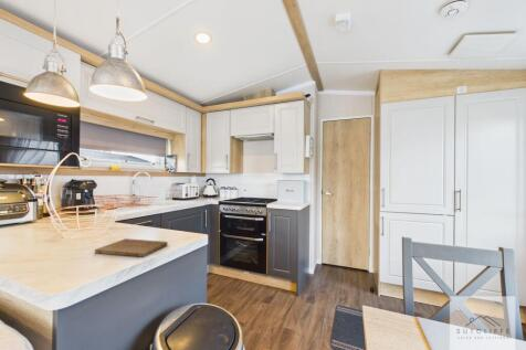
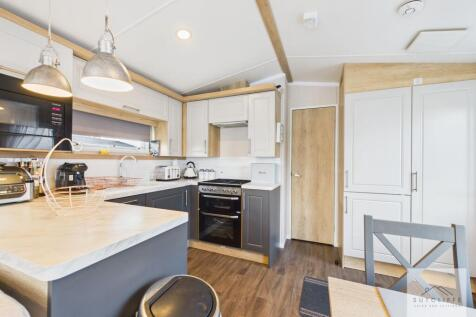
- cutting board [94,237,168,258]
